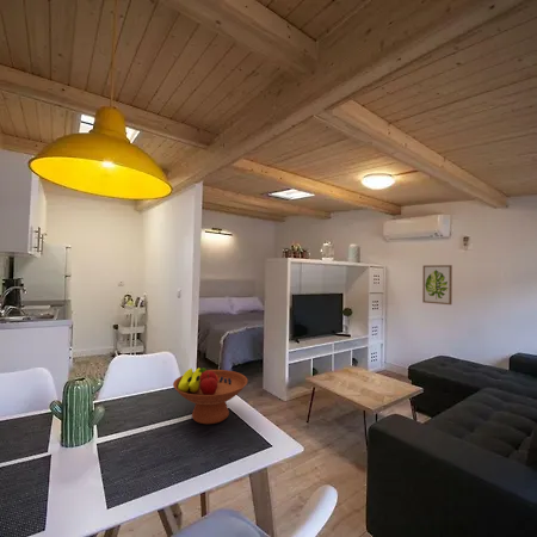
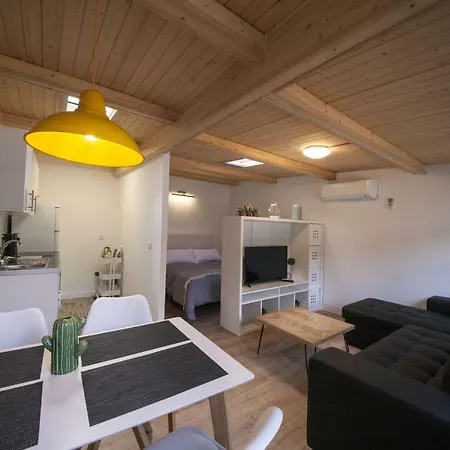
- fruit bowl [172,366,248,425]
- wall art [421,264,453,305]
